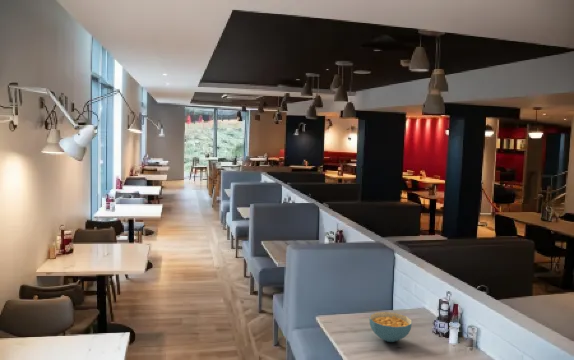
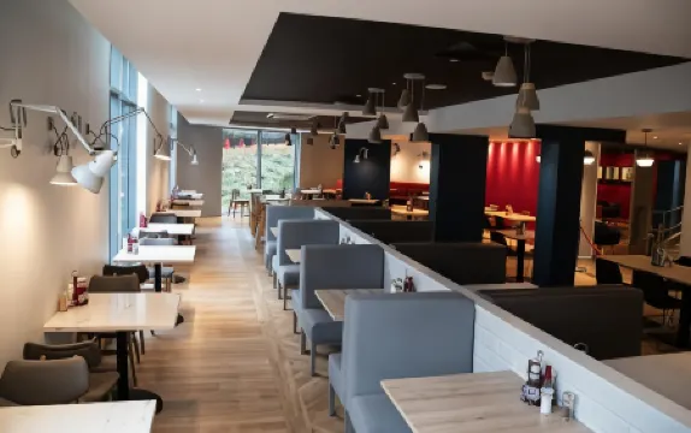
- cereal bowl [368,311,413,343]
